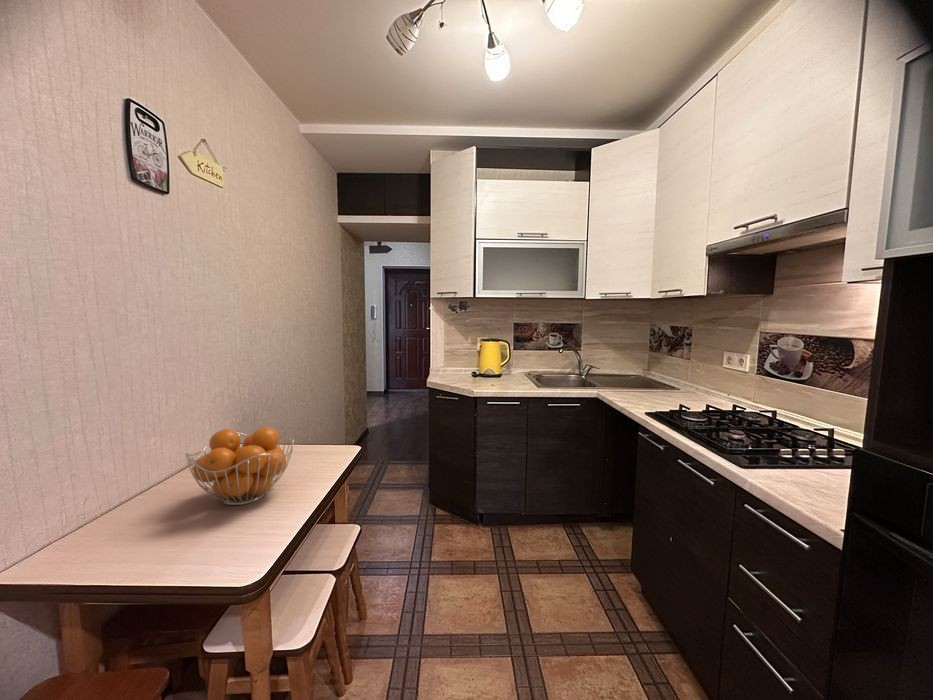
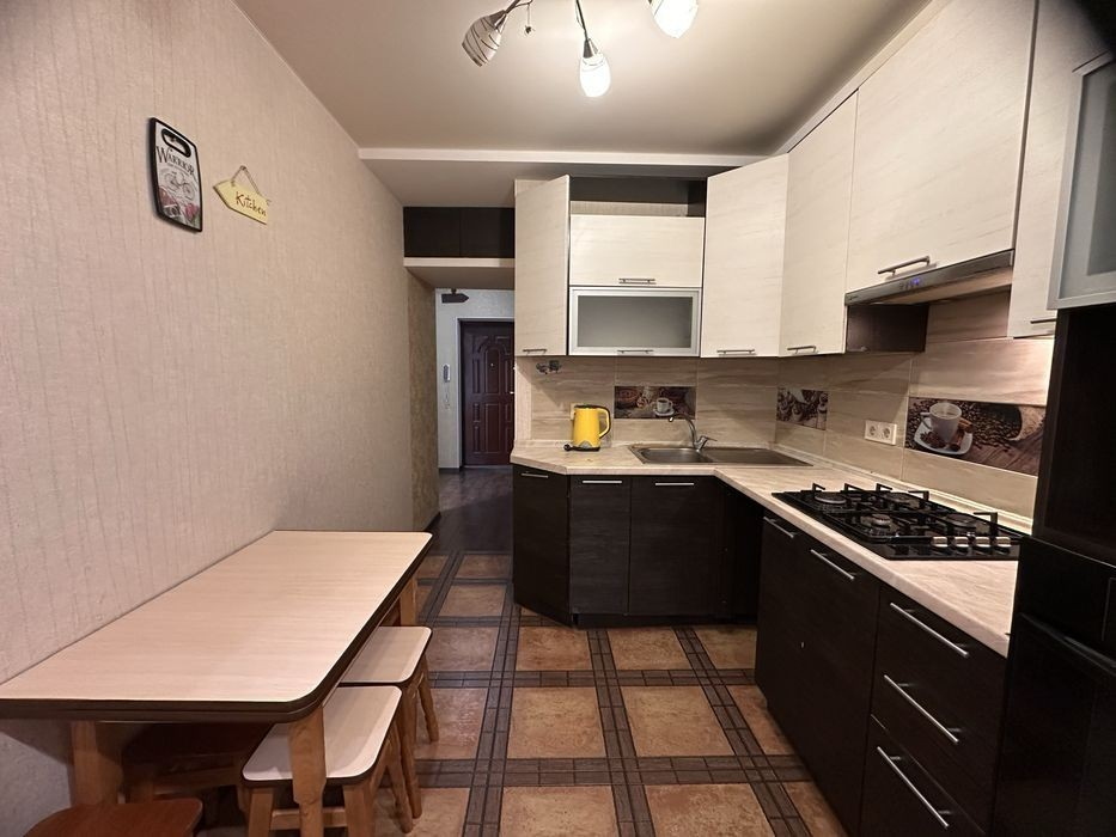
- fruit basket [184,426,295,506]
